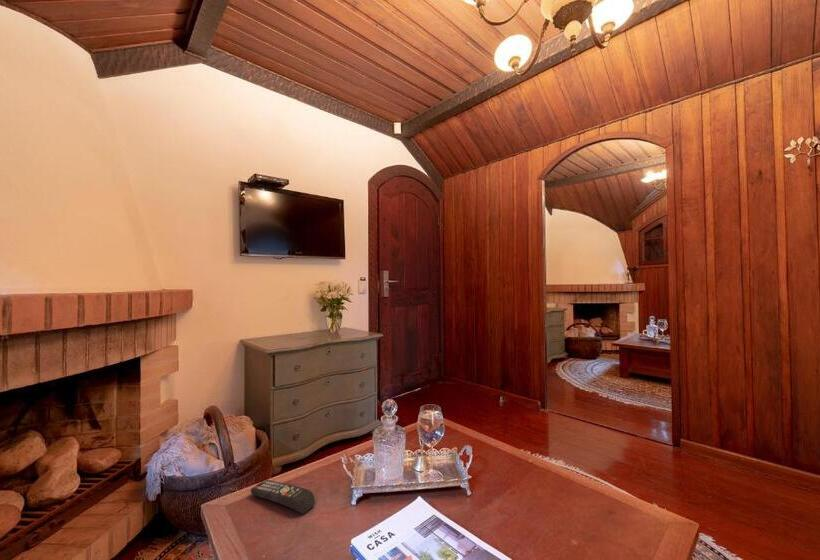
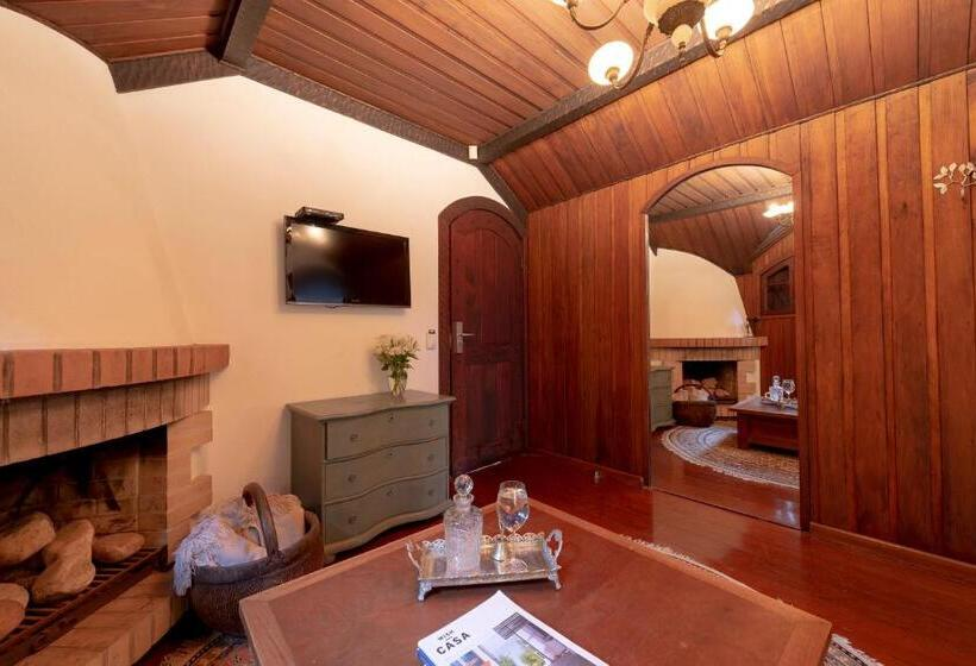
- remote control [250,479,316,515]
